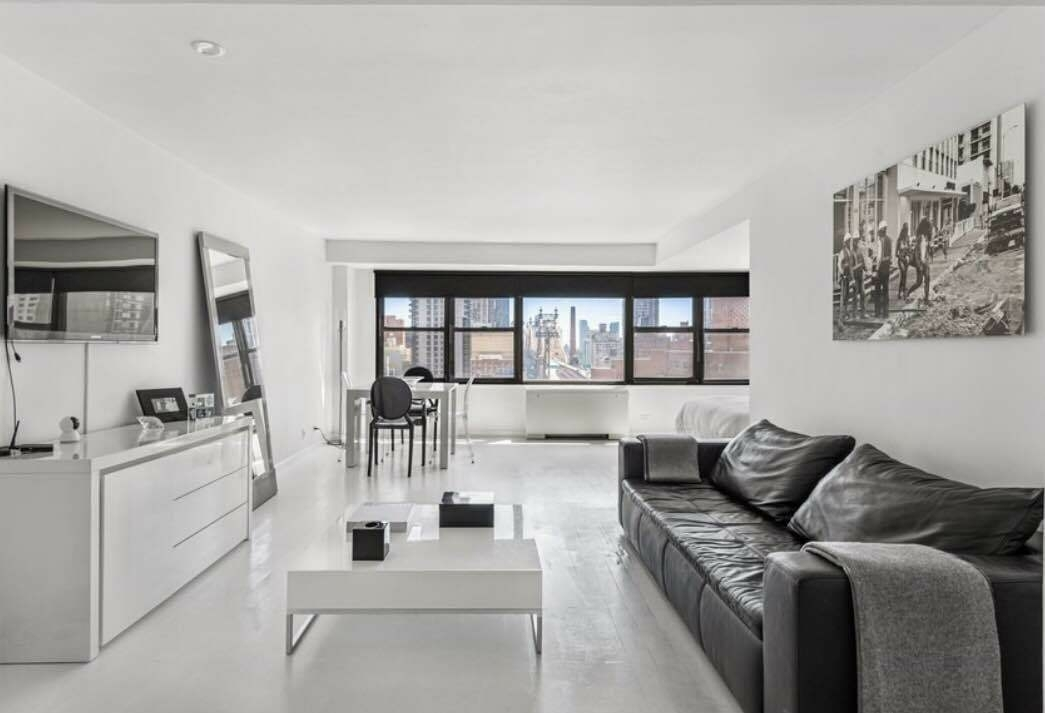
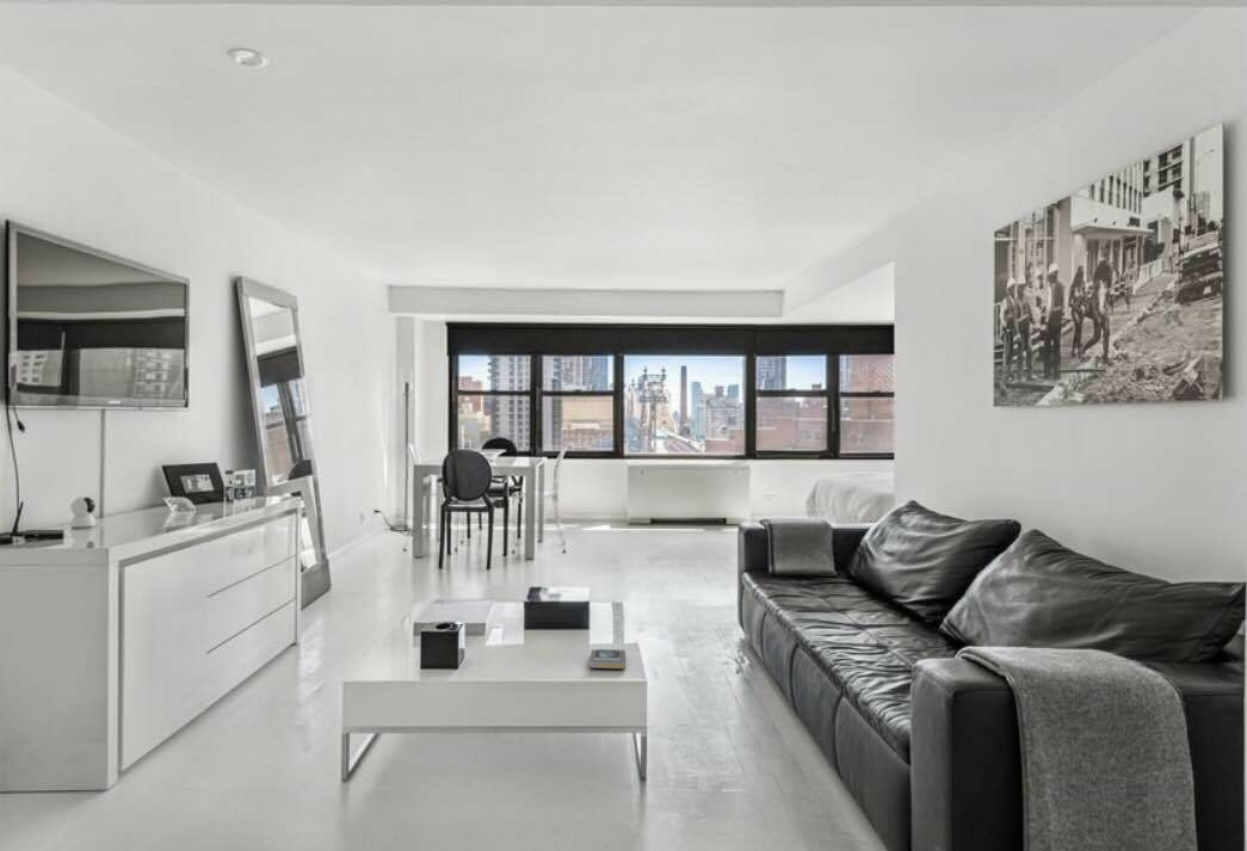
+ book [588,648,626,670]
